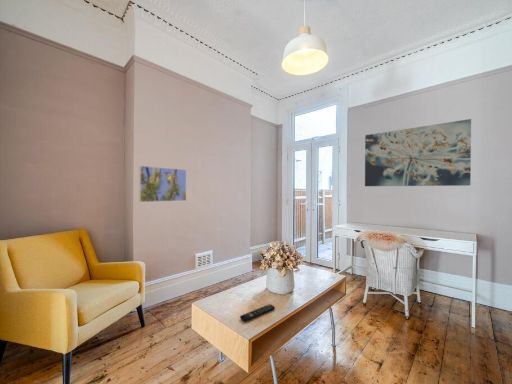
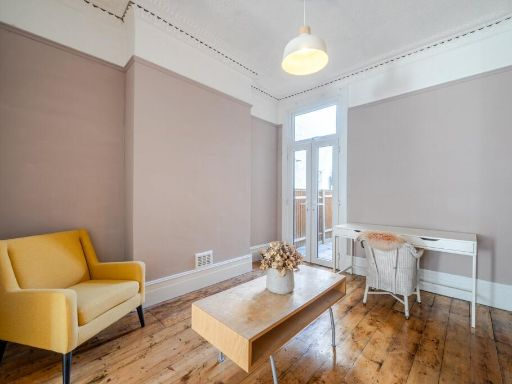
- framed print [138,165,187,203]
- remote control [239,303,276,322]
- wall art [364,118,472,187]
